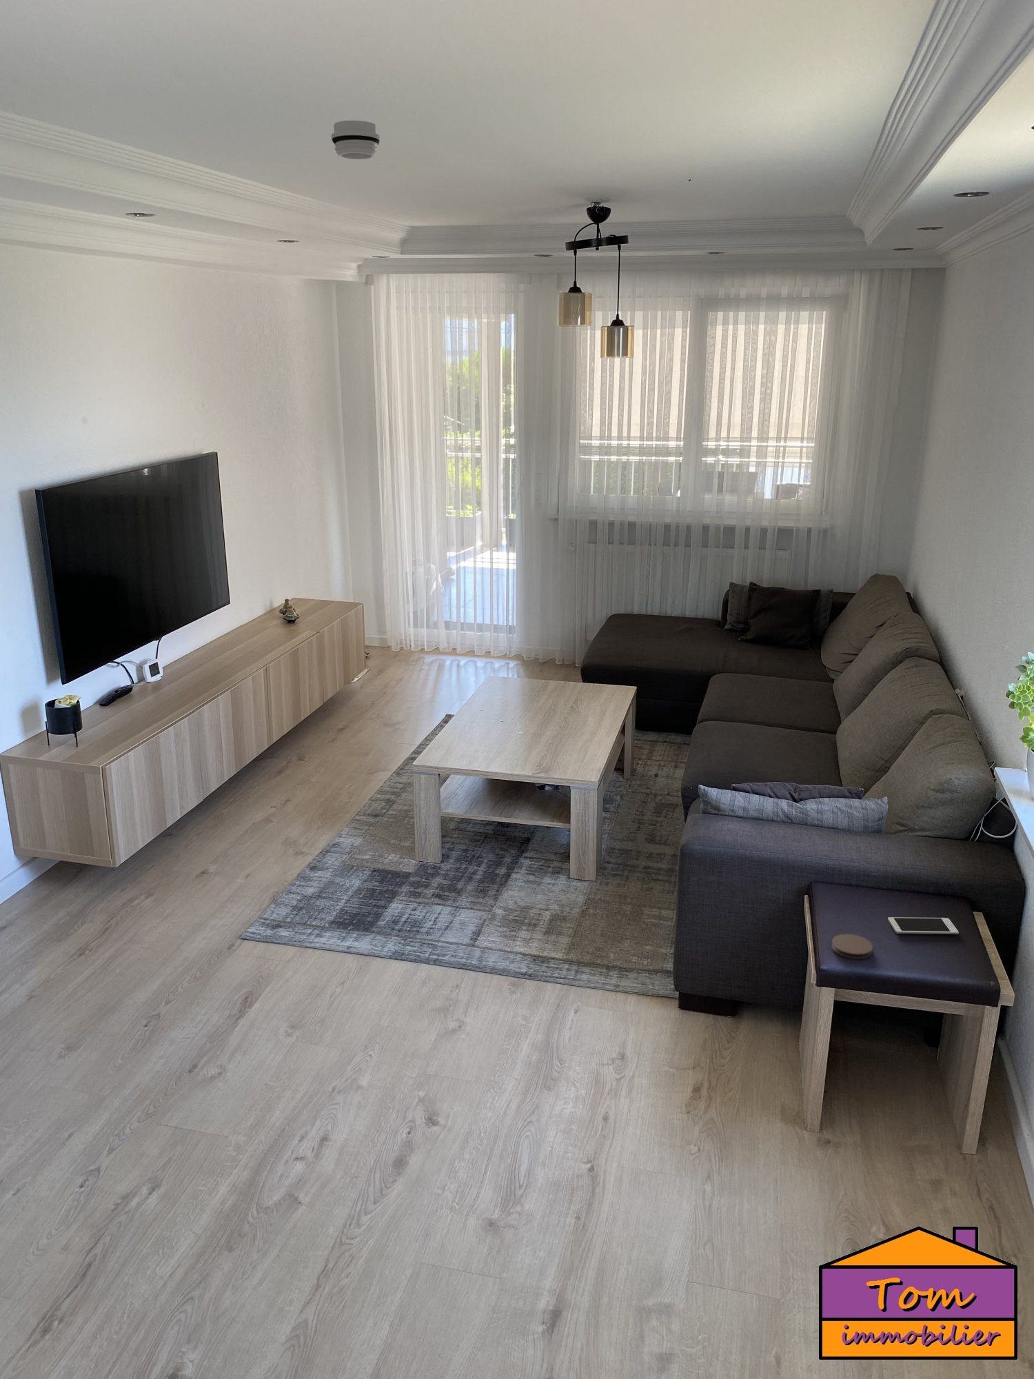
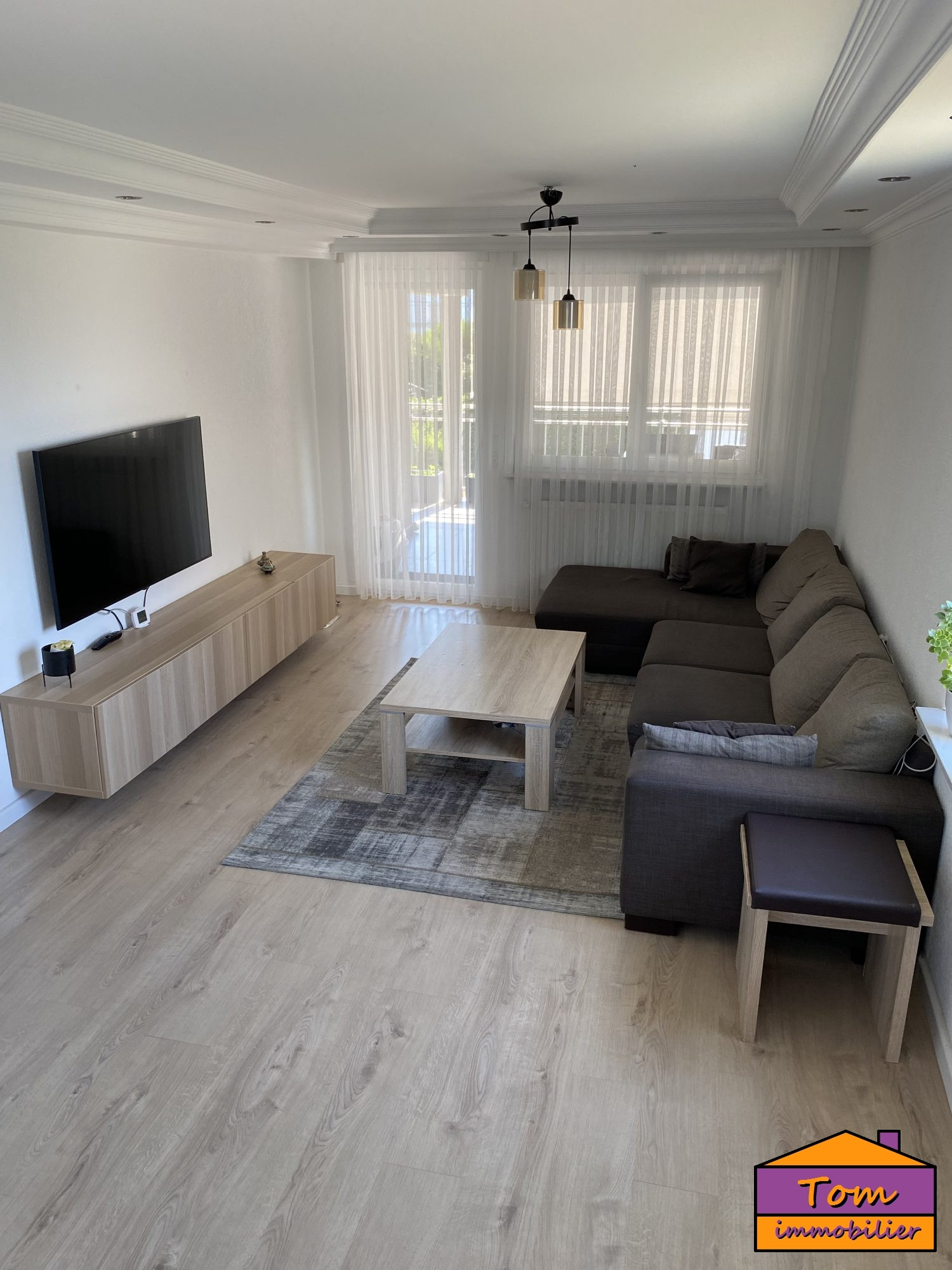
- cell phone [887,916,959,935]
- coaster [831,934,873,960]
- smoke detector [331,119,380,160]
